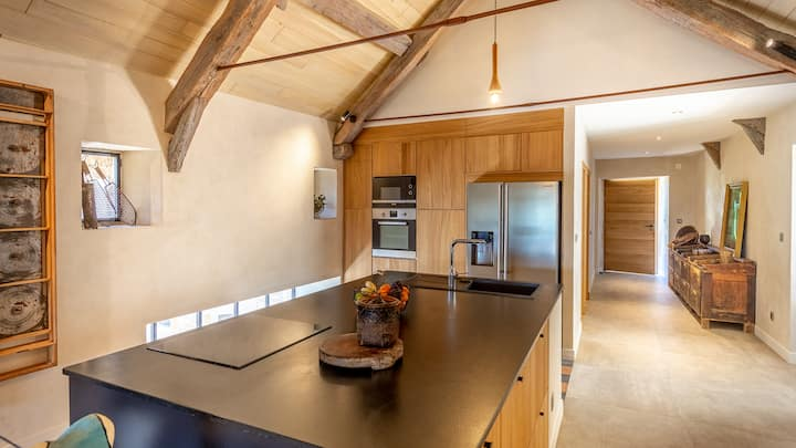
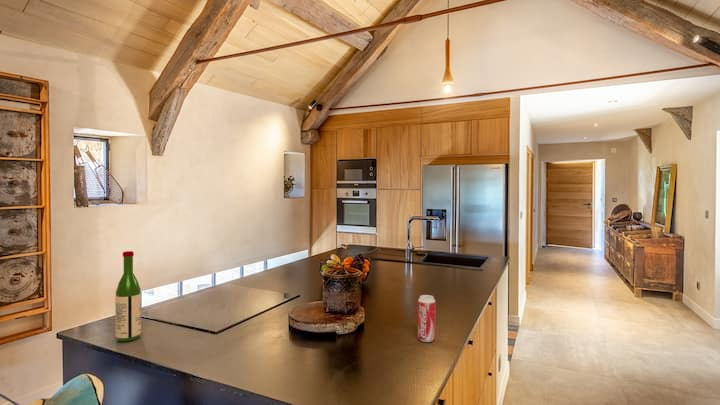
+ beverage can [417,294,436,343]
+ wine bottle [114,250,142,342]
